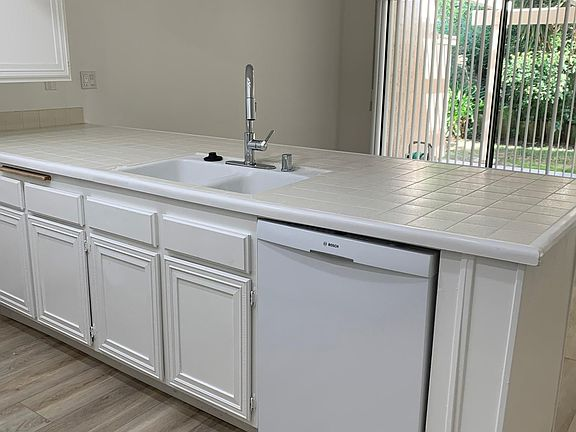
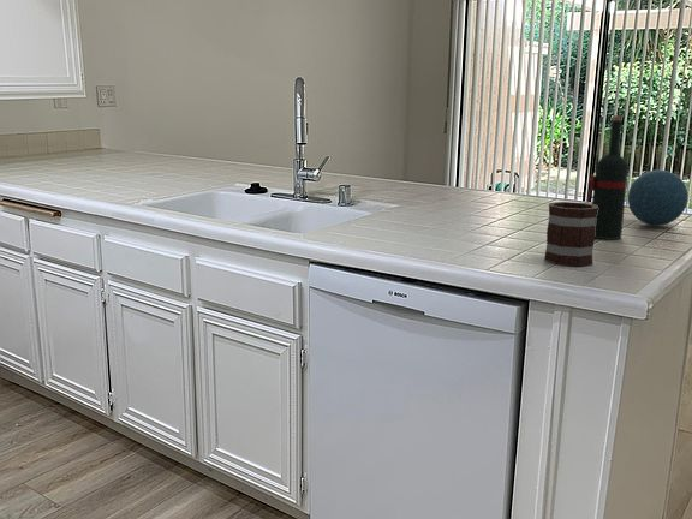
+ wine bottle [586,114,630,240]
+ decorative orb [627,168,690,227]
+ mug [543,201,598,267]
